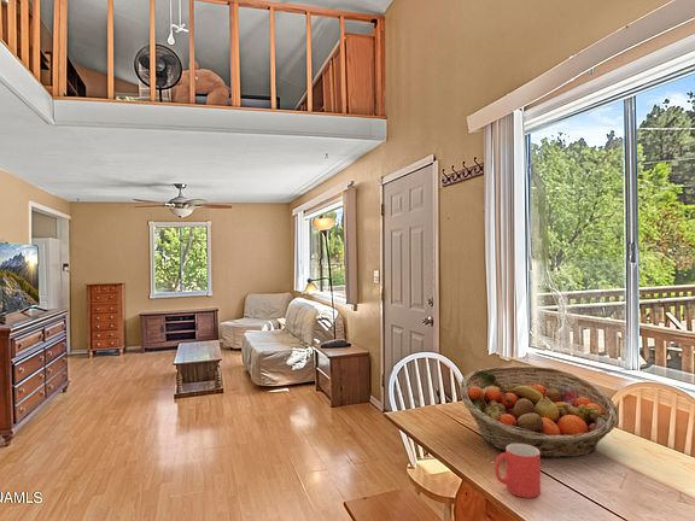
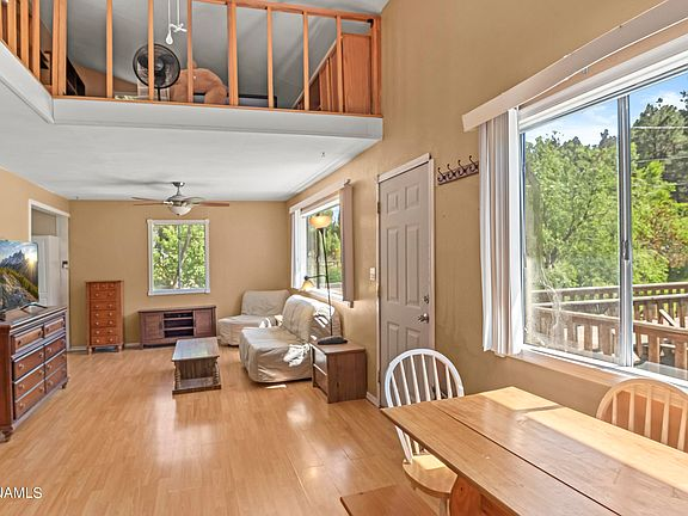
- mug [493,444,542,499]
- fruit basket [459,364,620,459]
